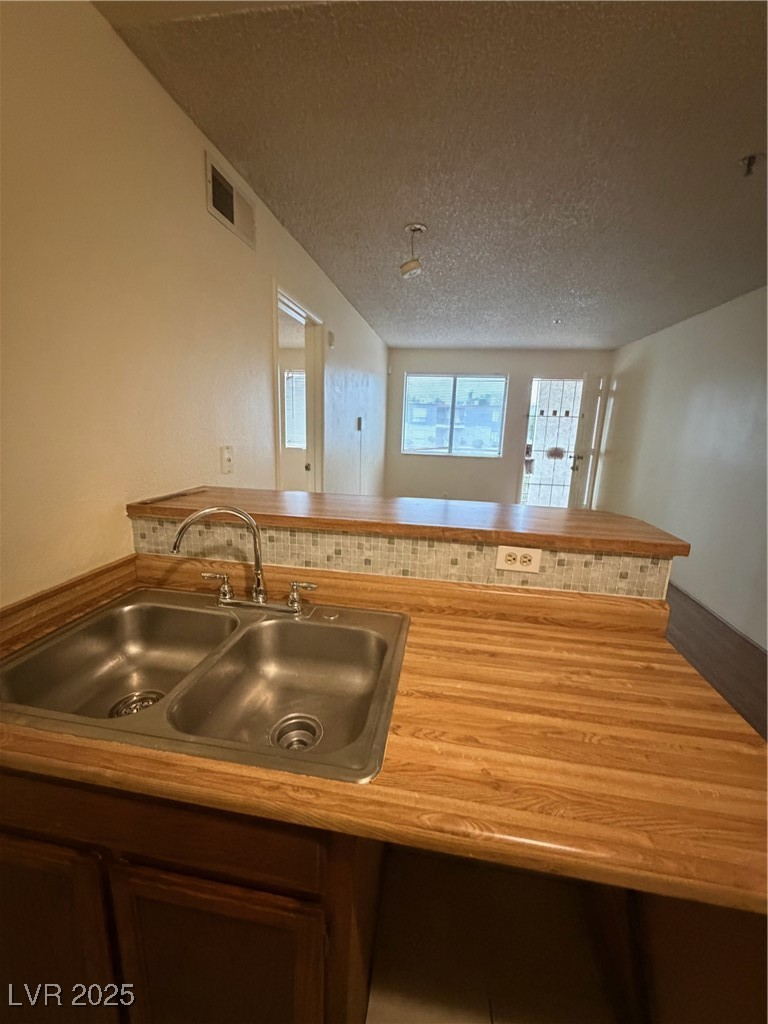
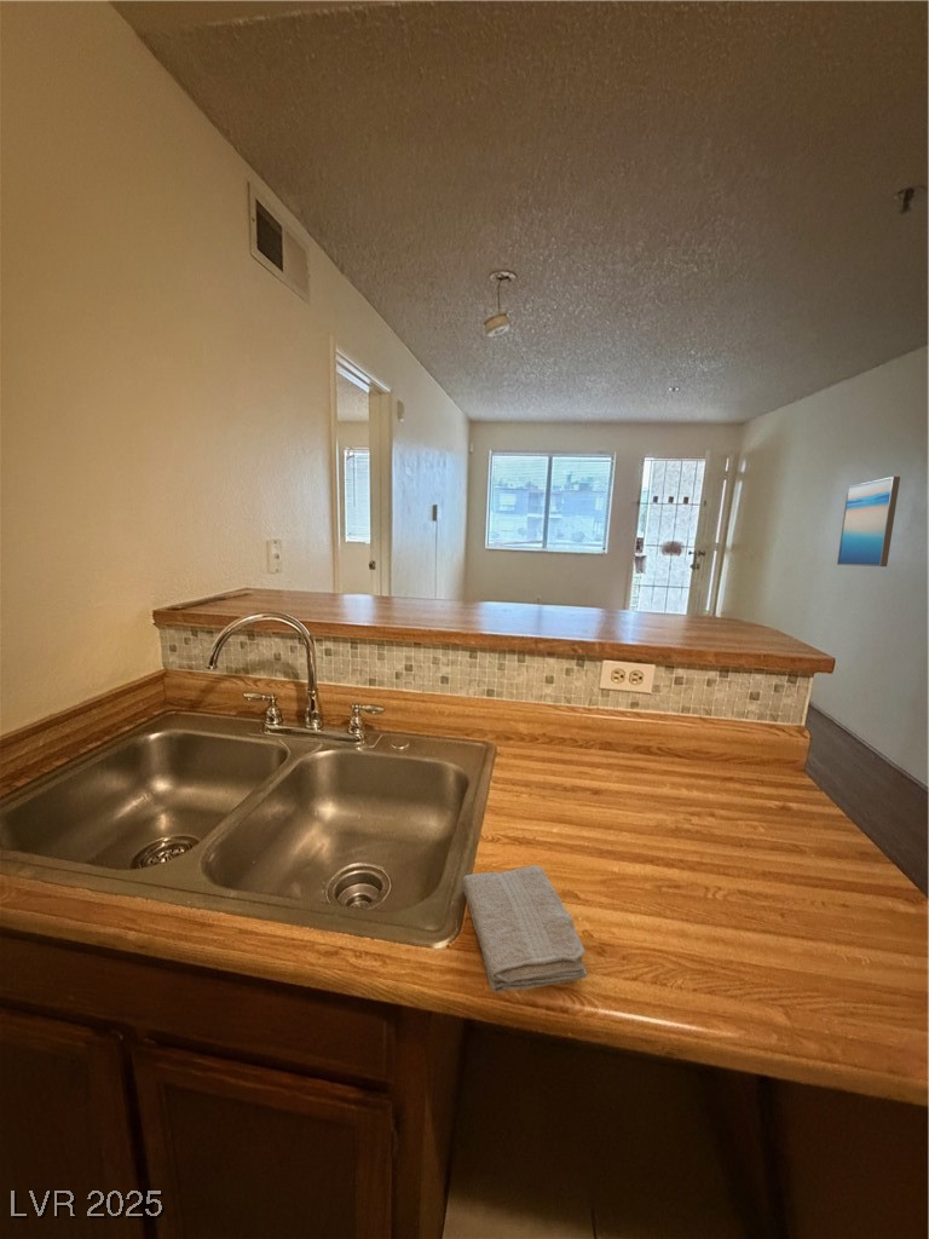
+ washcloth [460,864,589,993]
+ wall art [836,476,901,567]
